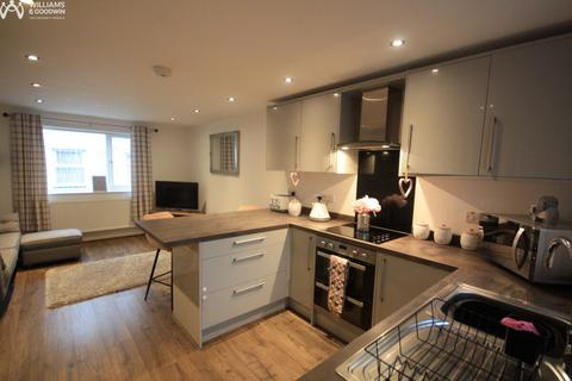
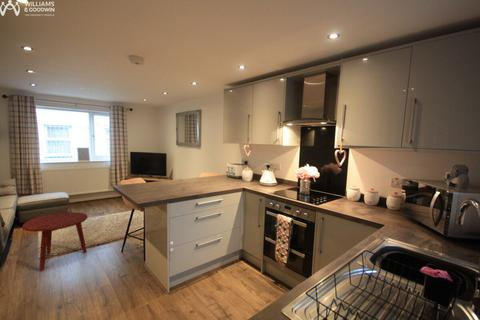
+ side table [21,211,88,272]
